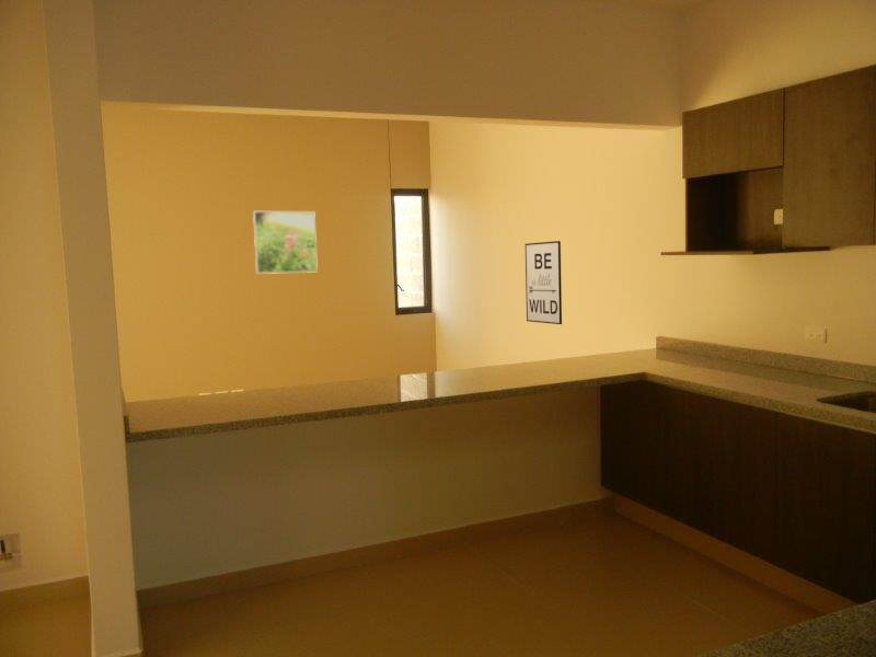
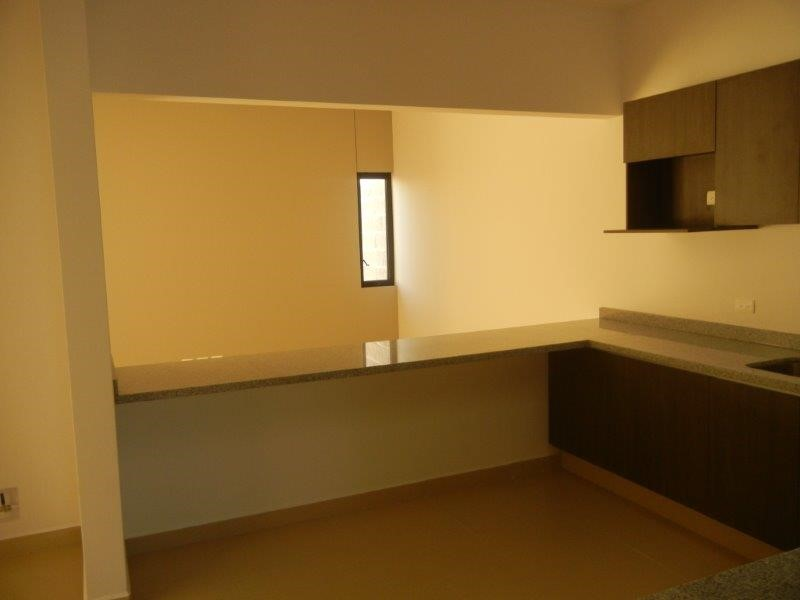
- wall art [525,240,563,325]
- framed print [252,210,319,275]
